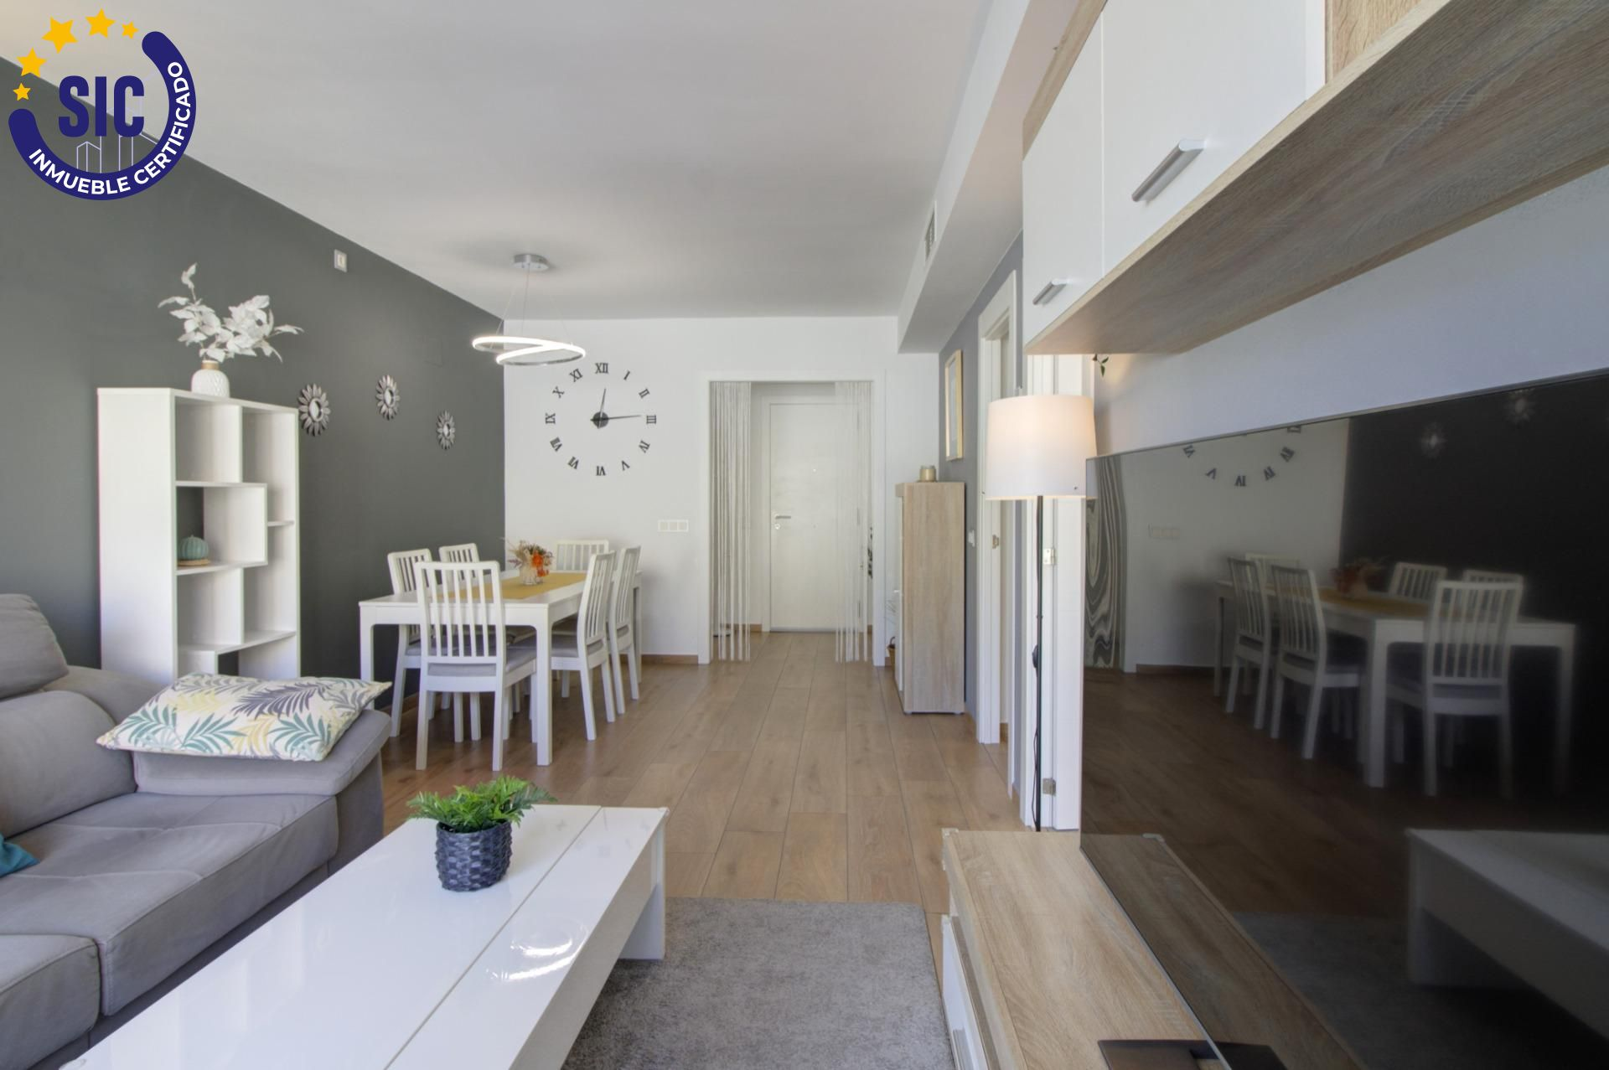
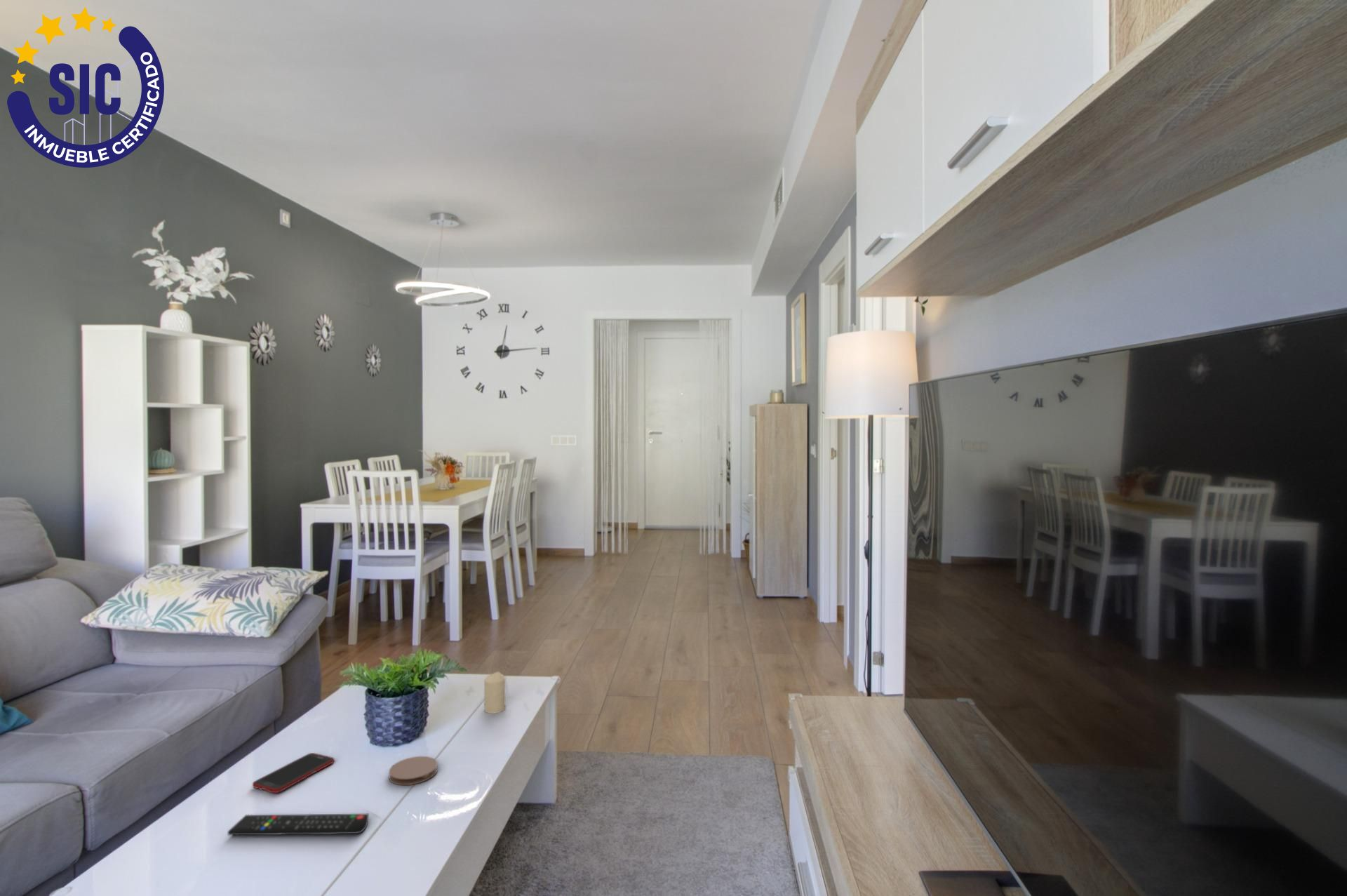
+ candle [483,671,506,714]
+ cell phone [252,752,335,794]
+ remote control [227,813,369,836]
+ coaster [388,756,438,786]
